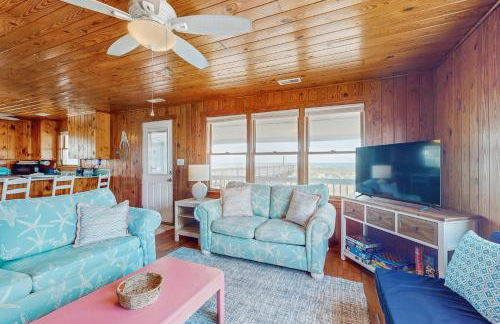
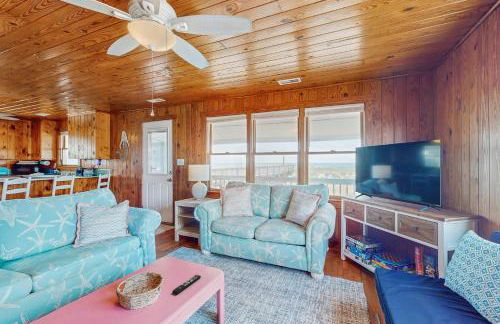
+ remote control [171,274,202,296]
